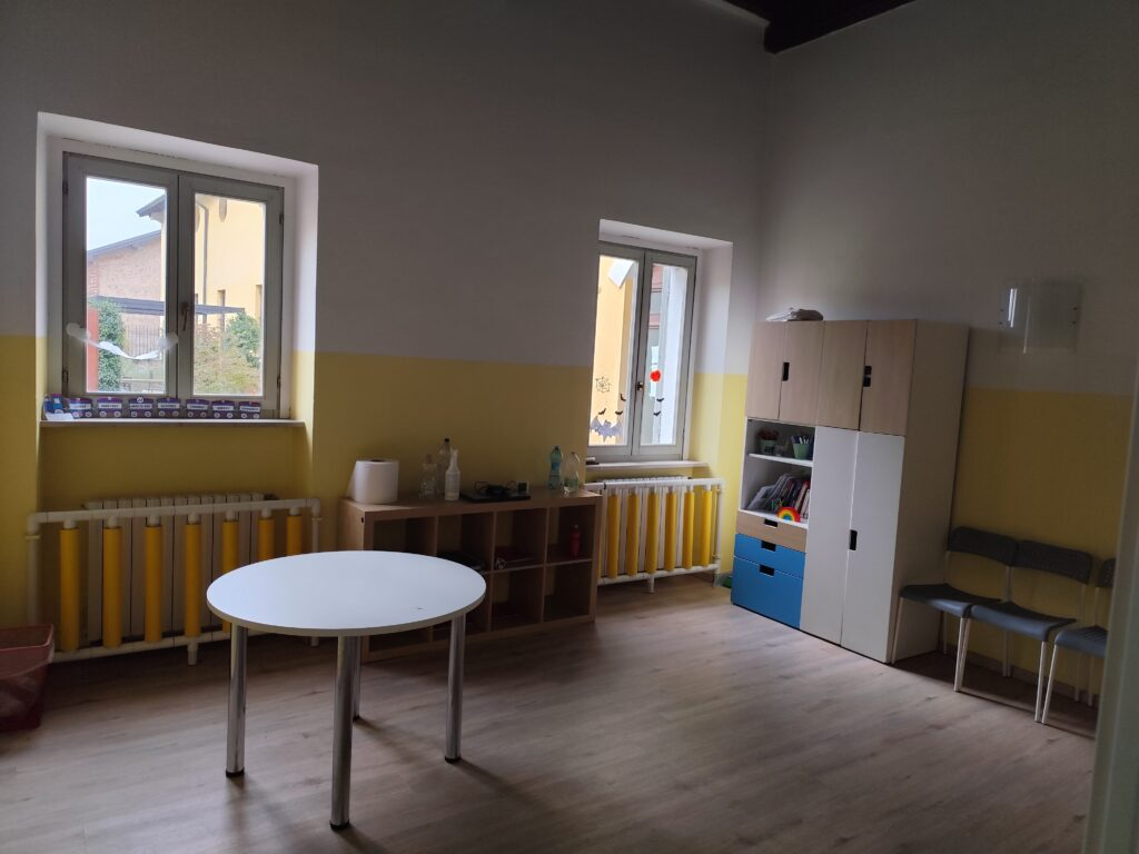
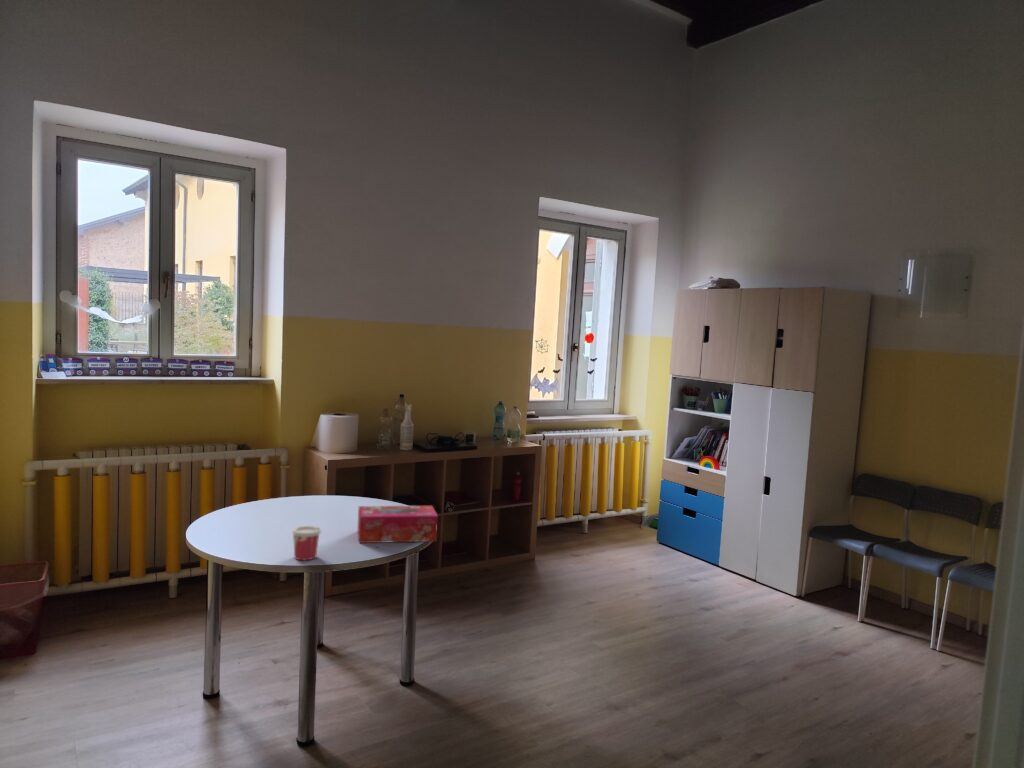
+ tissue box [357,505,439,544]
+ cup [290,525,323,561]
